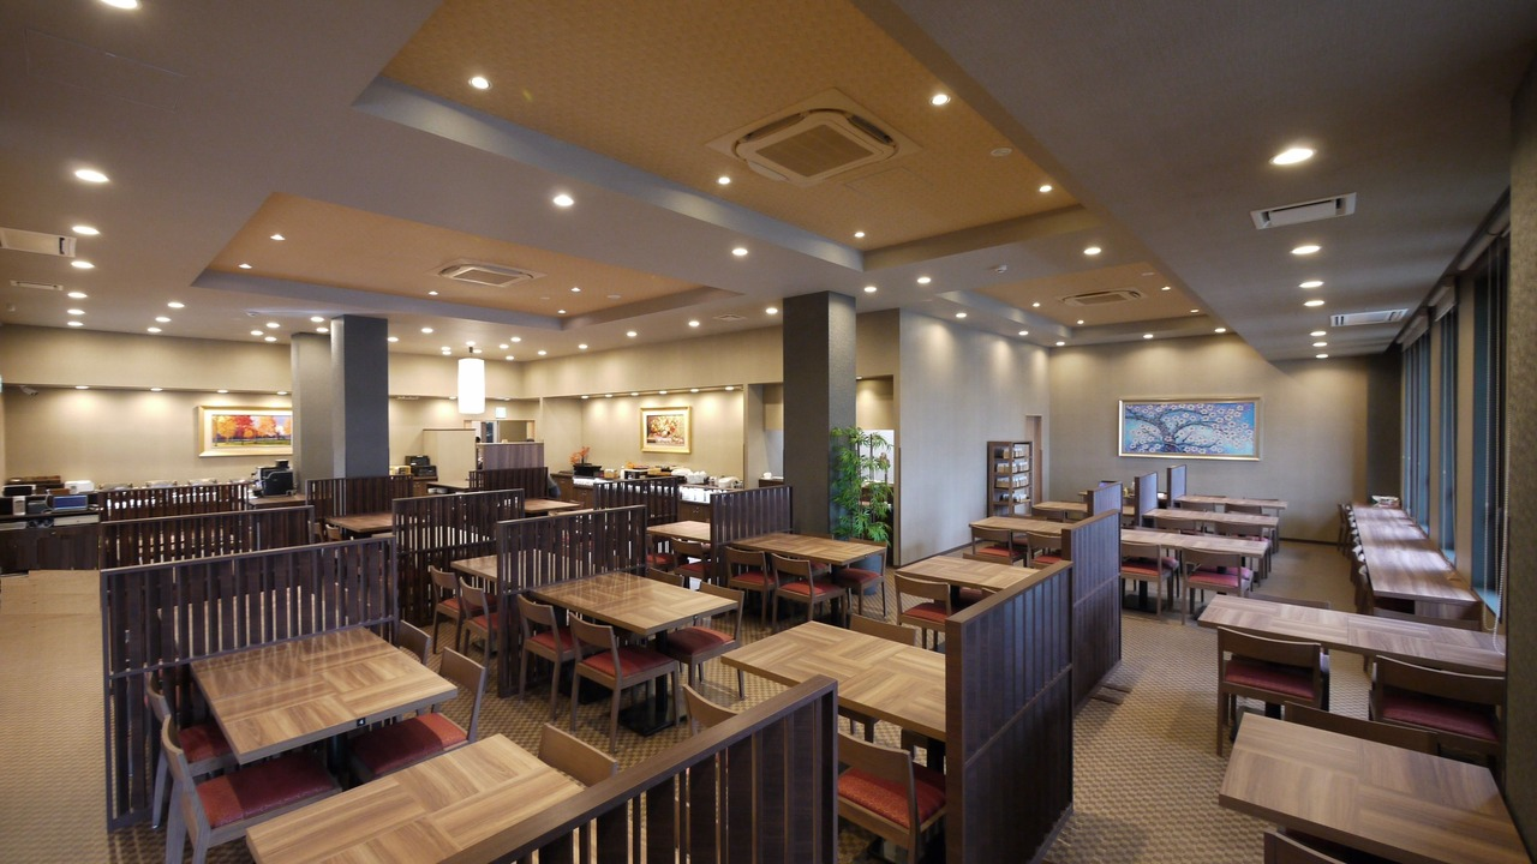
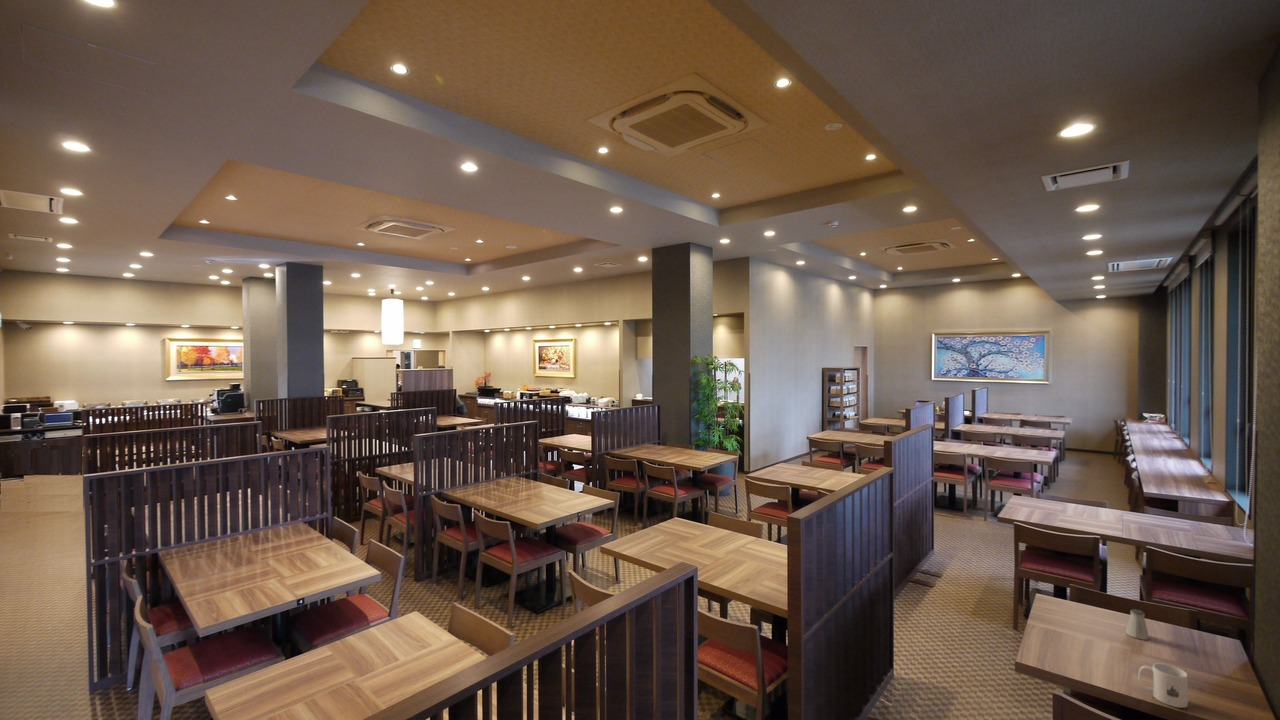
+ mug [1137,662,1189,709]
+ saltshaker [1125,608,1150,641]
